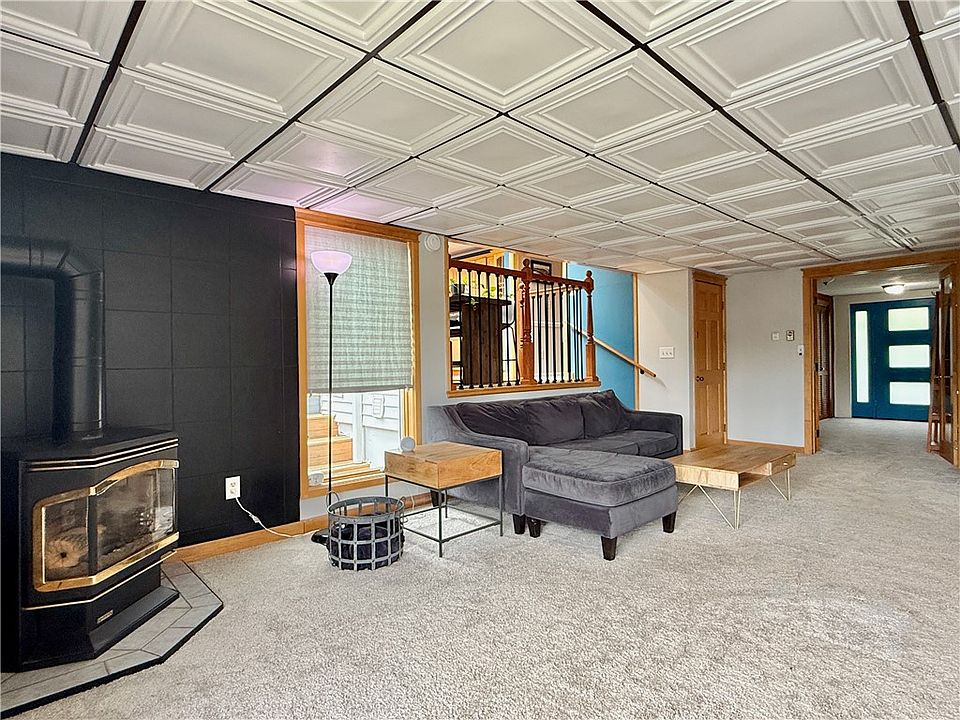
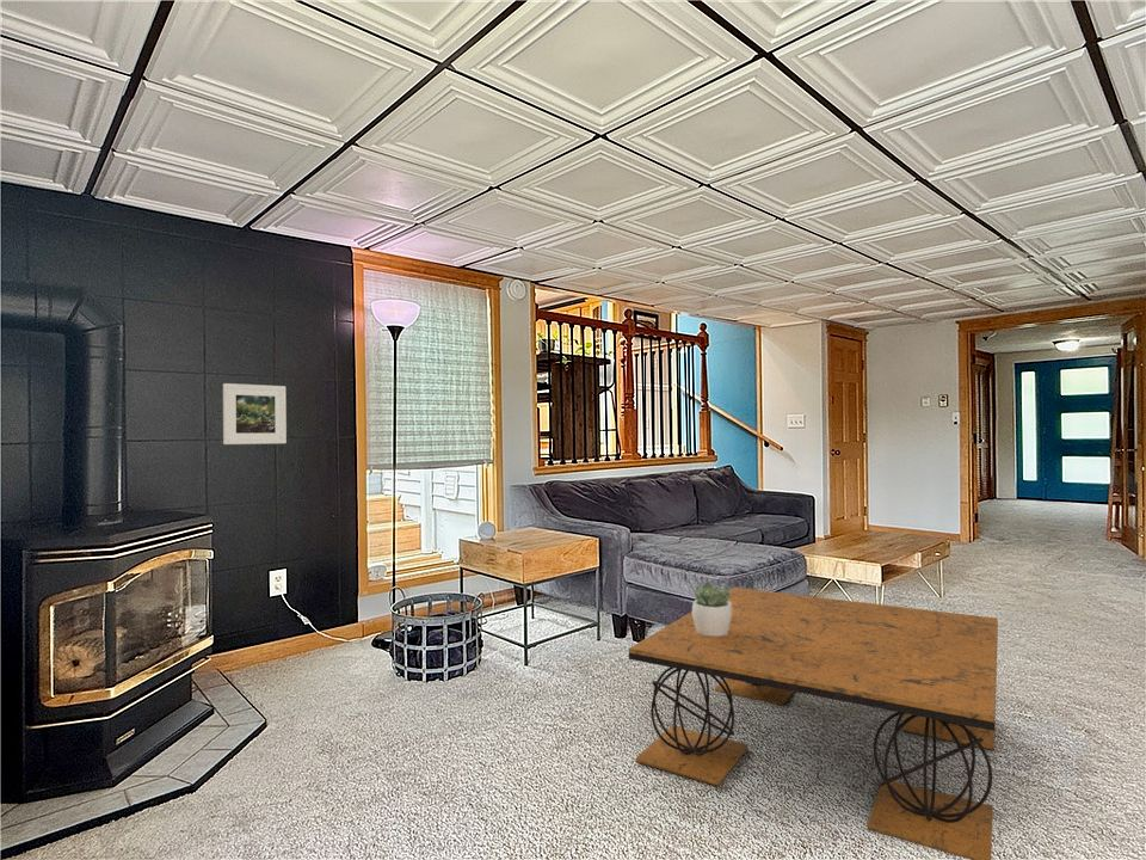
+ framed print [222,382,288,446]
+ succulent plant [691,580,732,637]
+ coffee table [628,586,999,860]
